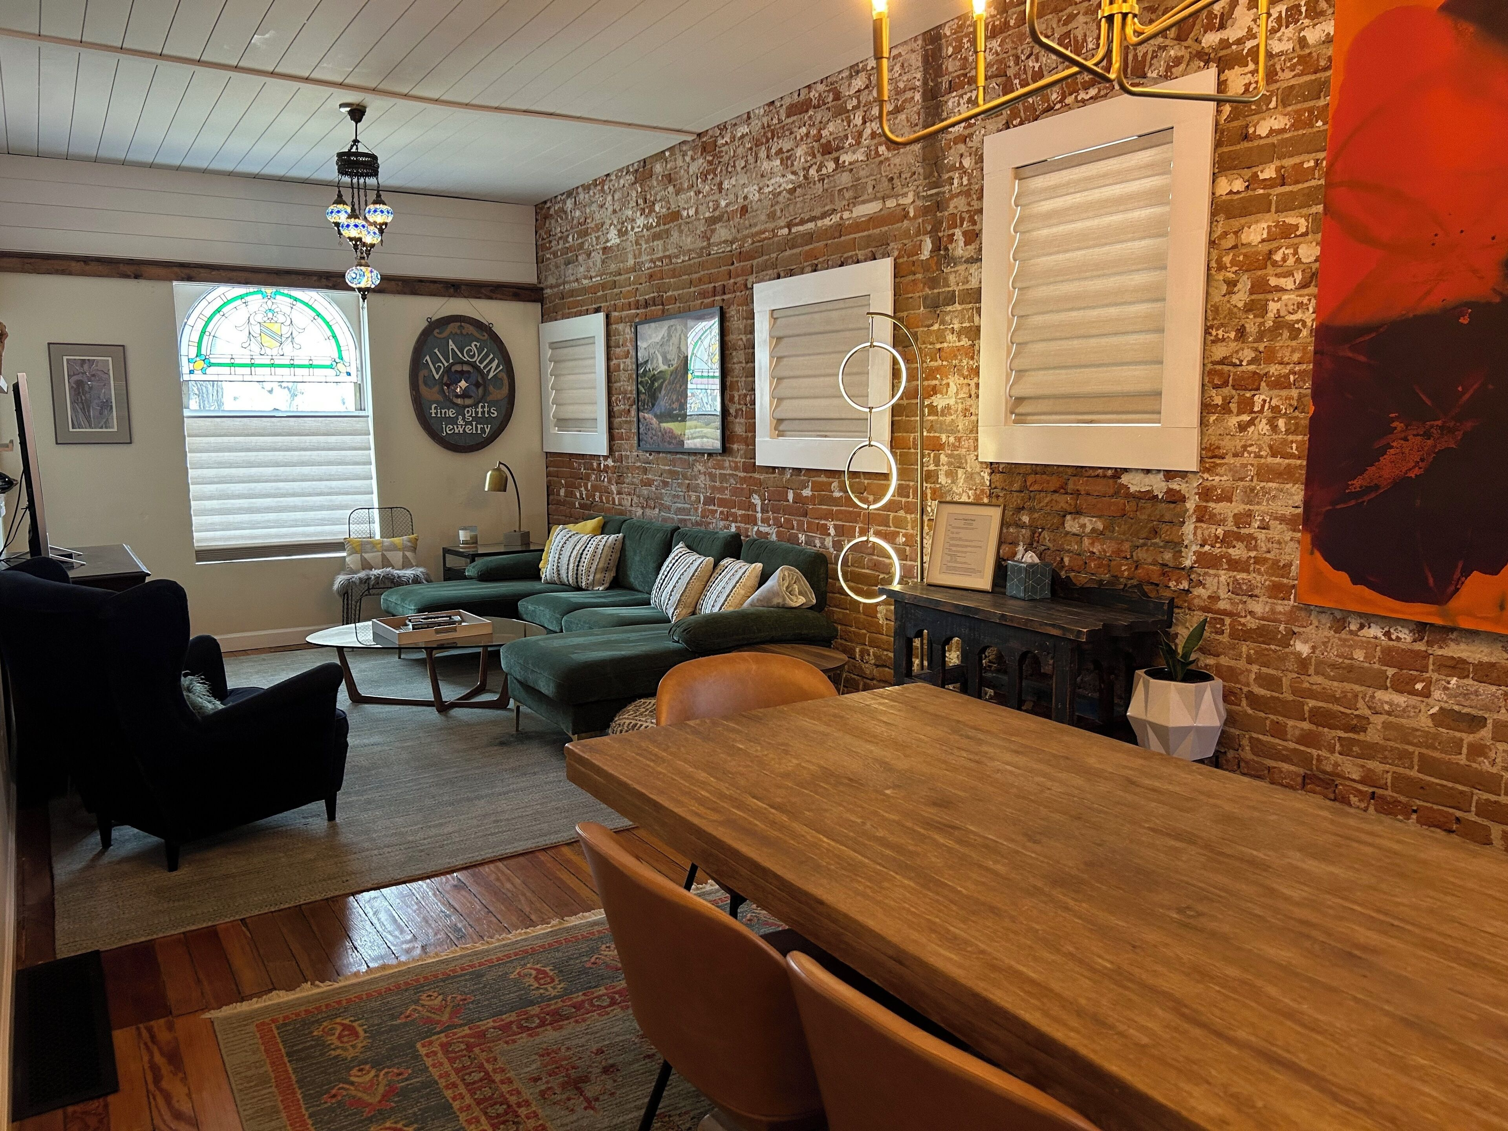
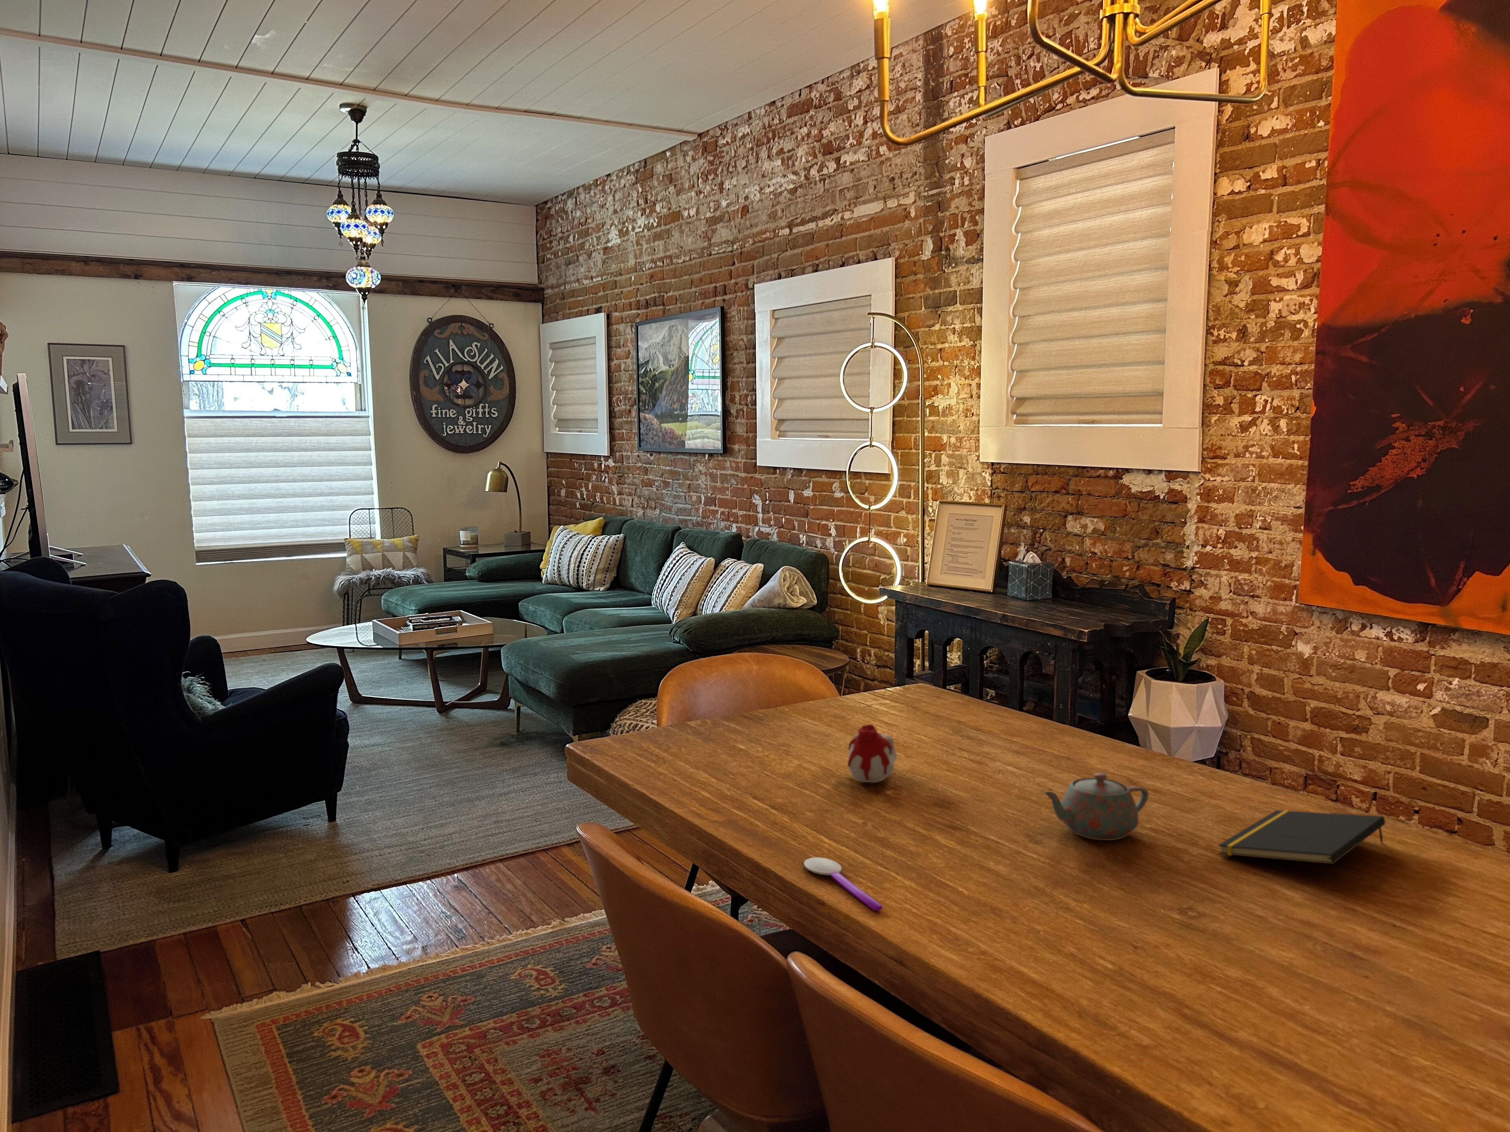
+ notepad [1218,810,1385,864]
+ teapot [1043,773,1149,841]
+ spoon [804,857,882,911]
+ candle [847,724,898,782]
